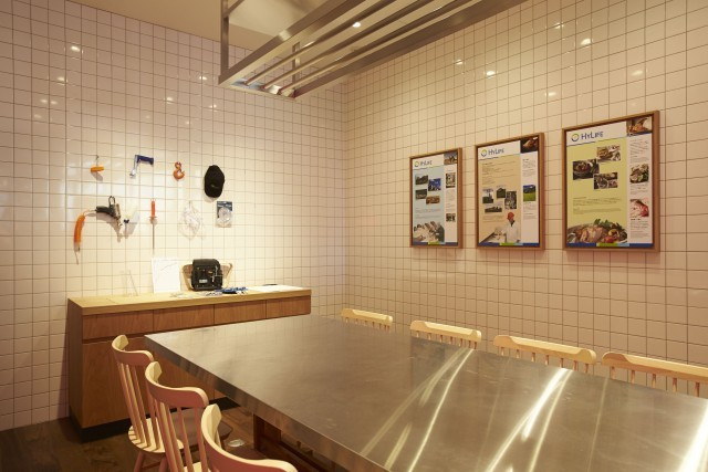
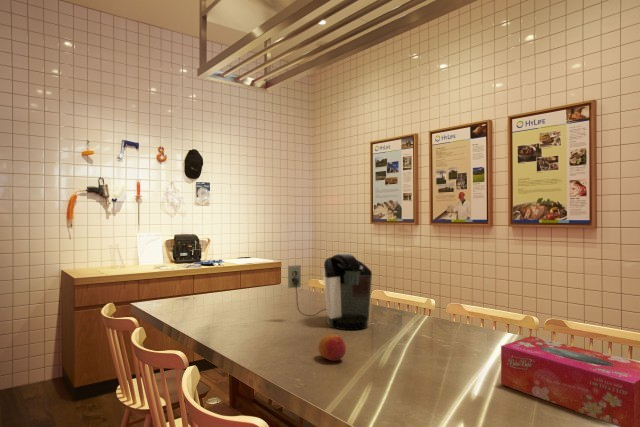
+ tissue box [500,335,640,427]
+ coffee maker [287,252,373,331]
+ fruit [317,333,347,362]
